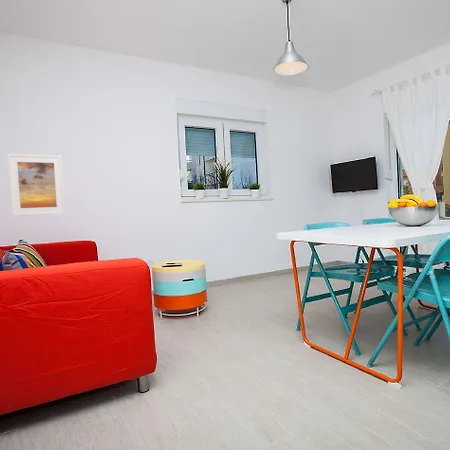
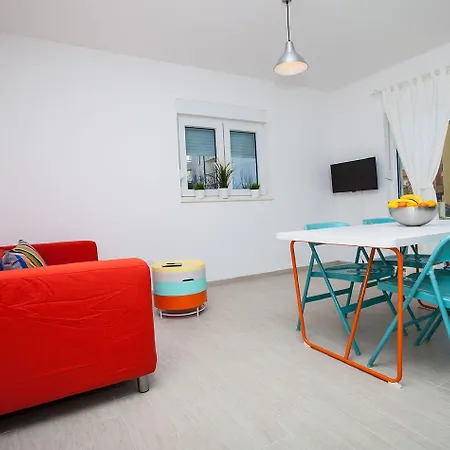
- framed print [7,153,66,217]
